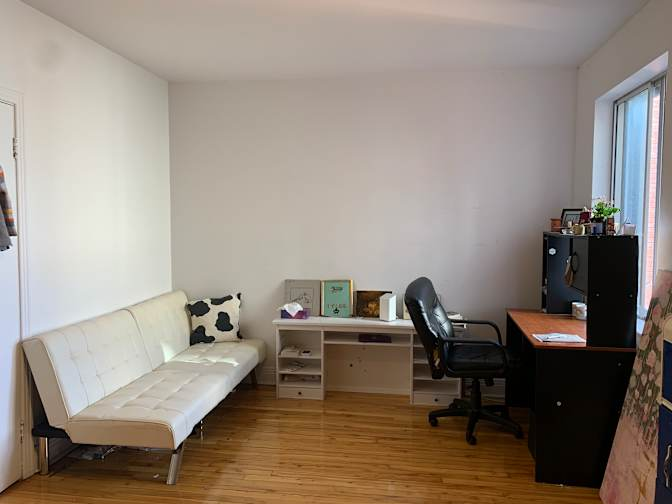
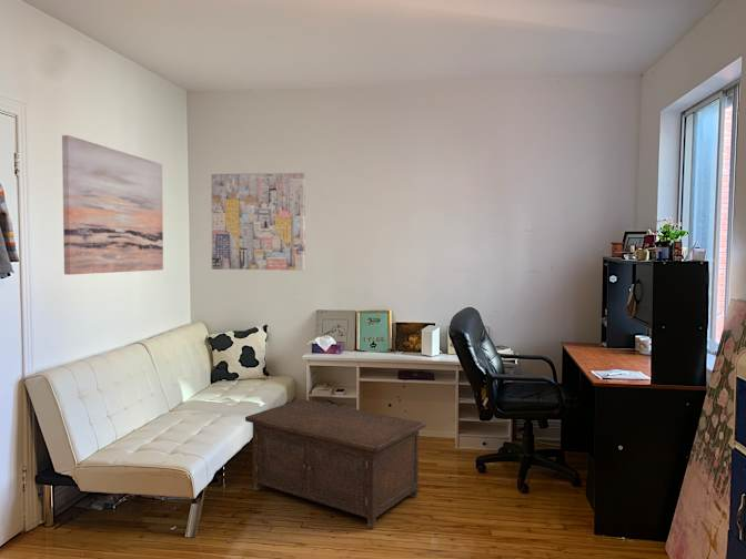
+ wall art [210,172,306,272]
+ cabinet [244,398,427,529]
+ wall art [61,134,164,276]
